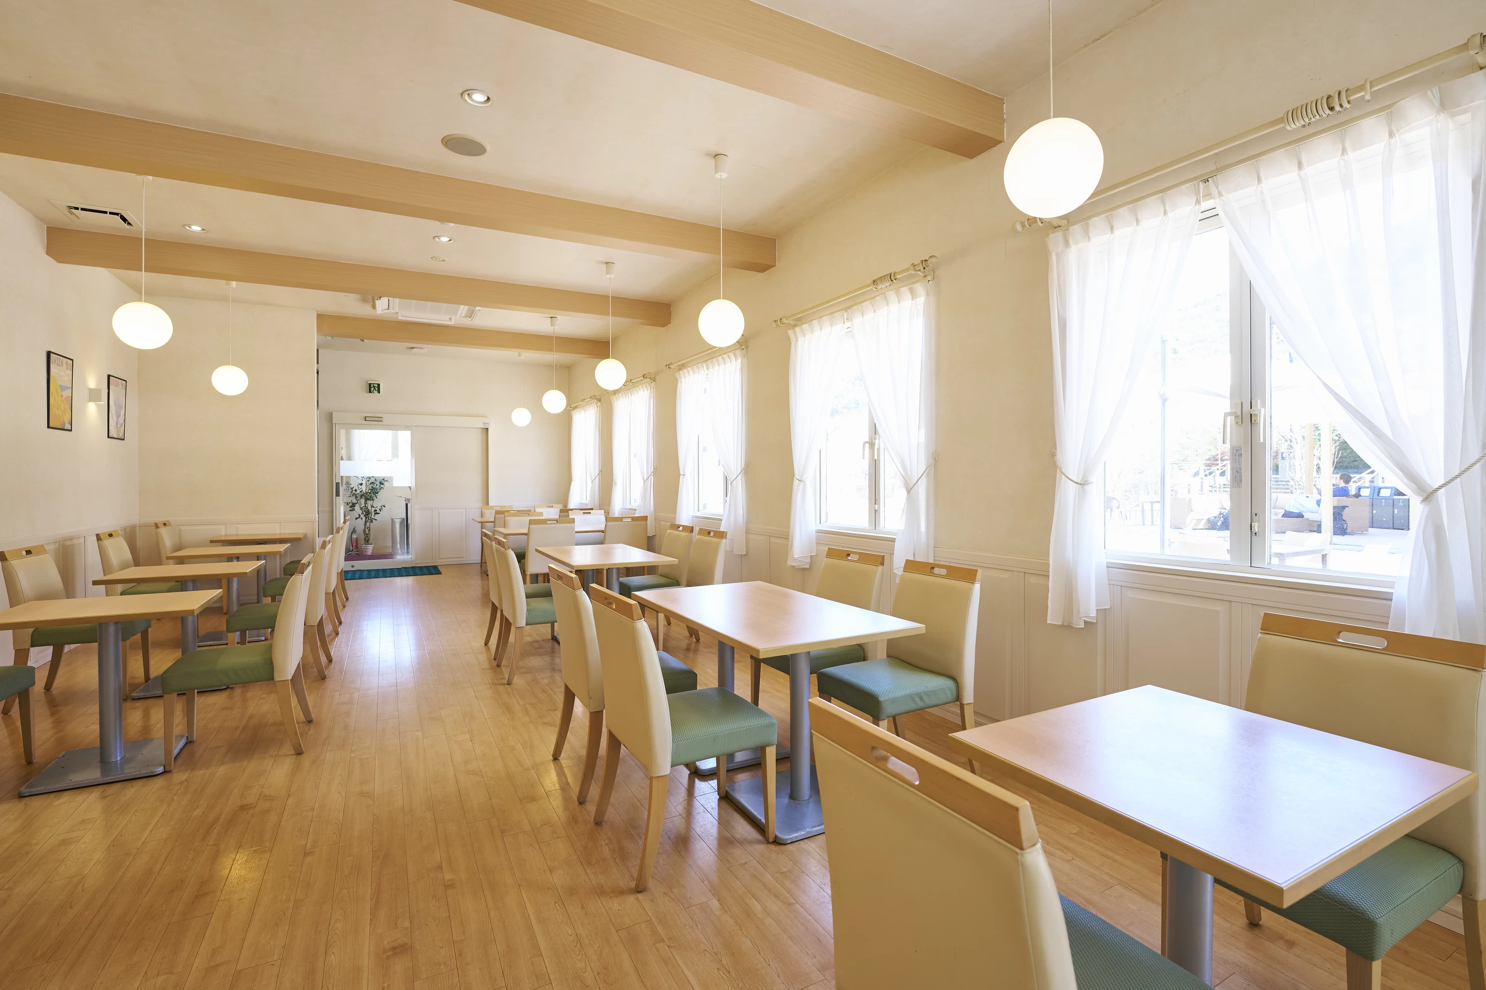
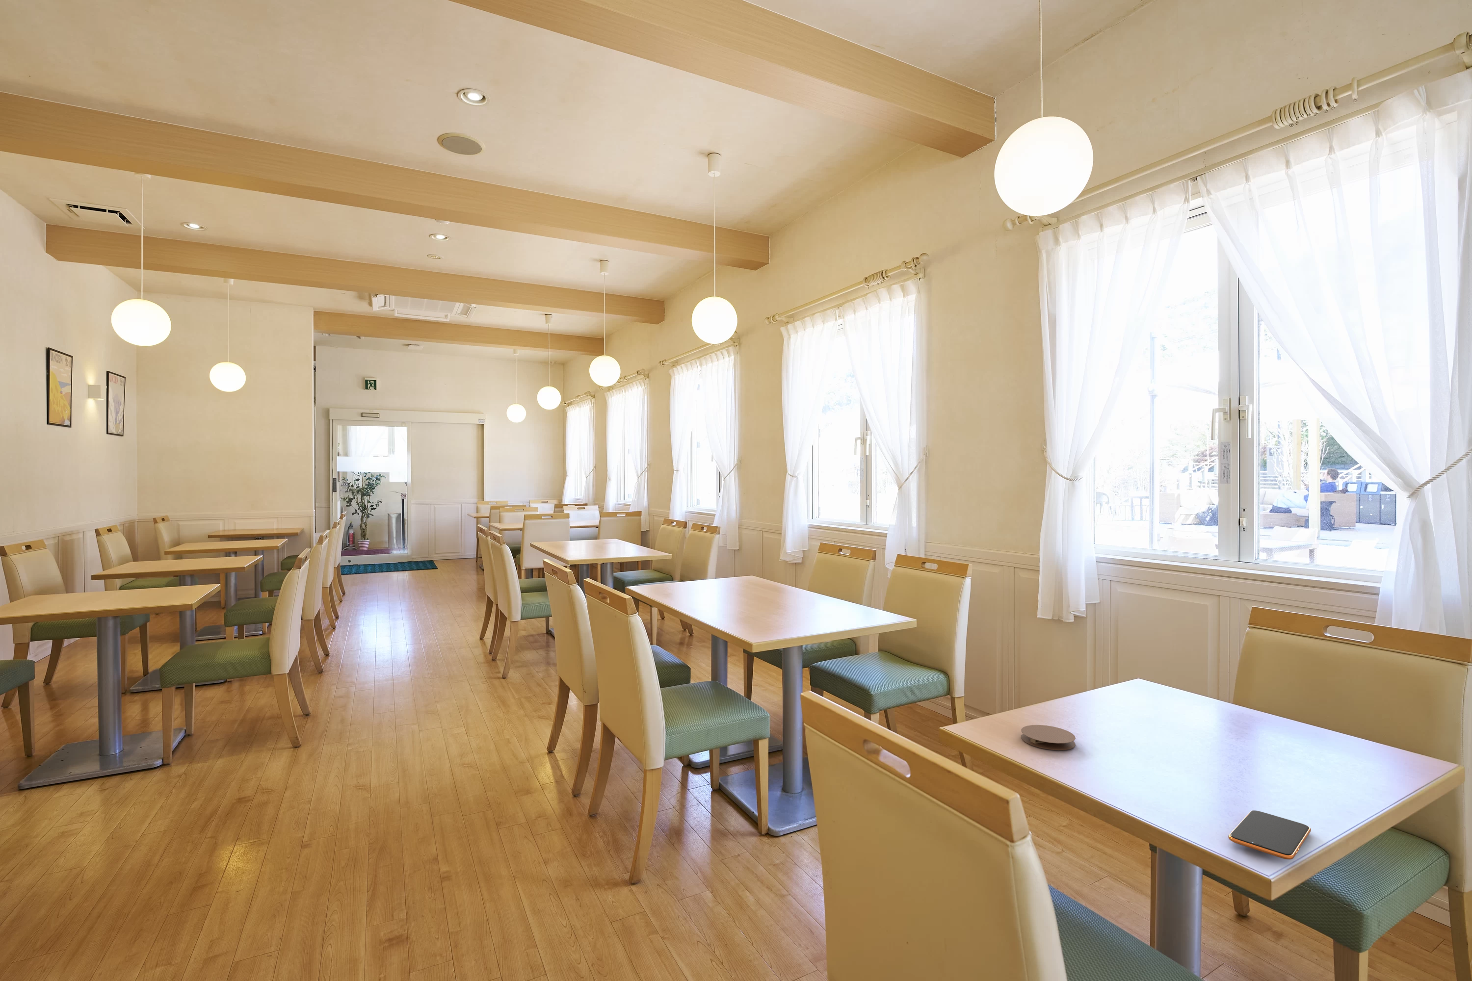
+ smartphone [1228,810,1312,859]
+ coaster [1021,725,1076,750]
